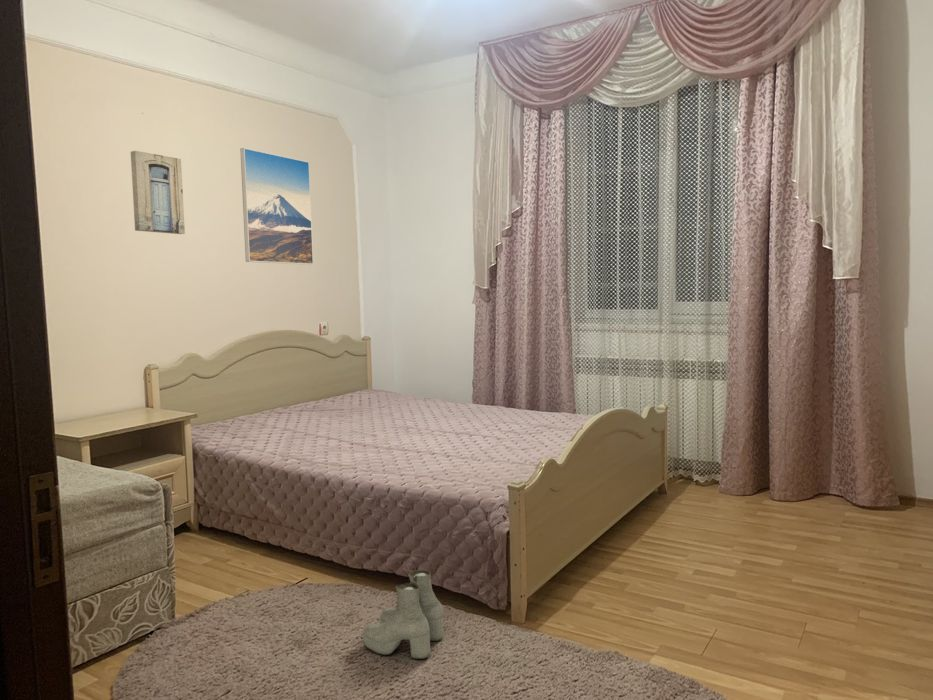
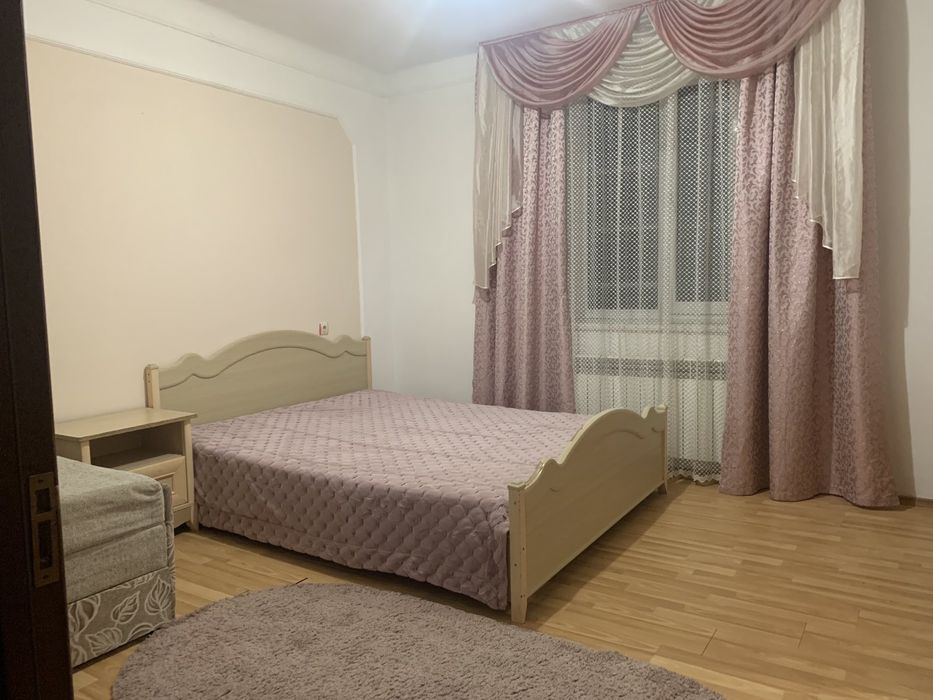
- boots [362,569,444,660]
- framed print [239,147,314,266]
- wall art [130,150,186,235]
